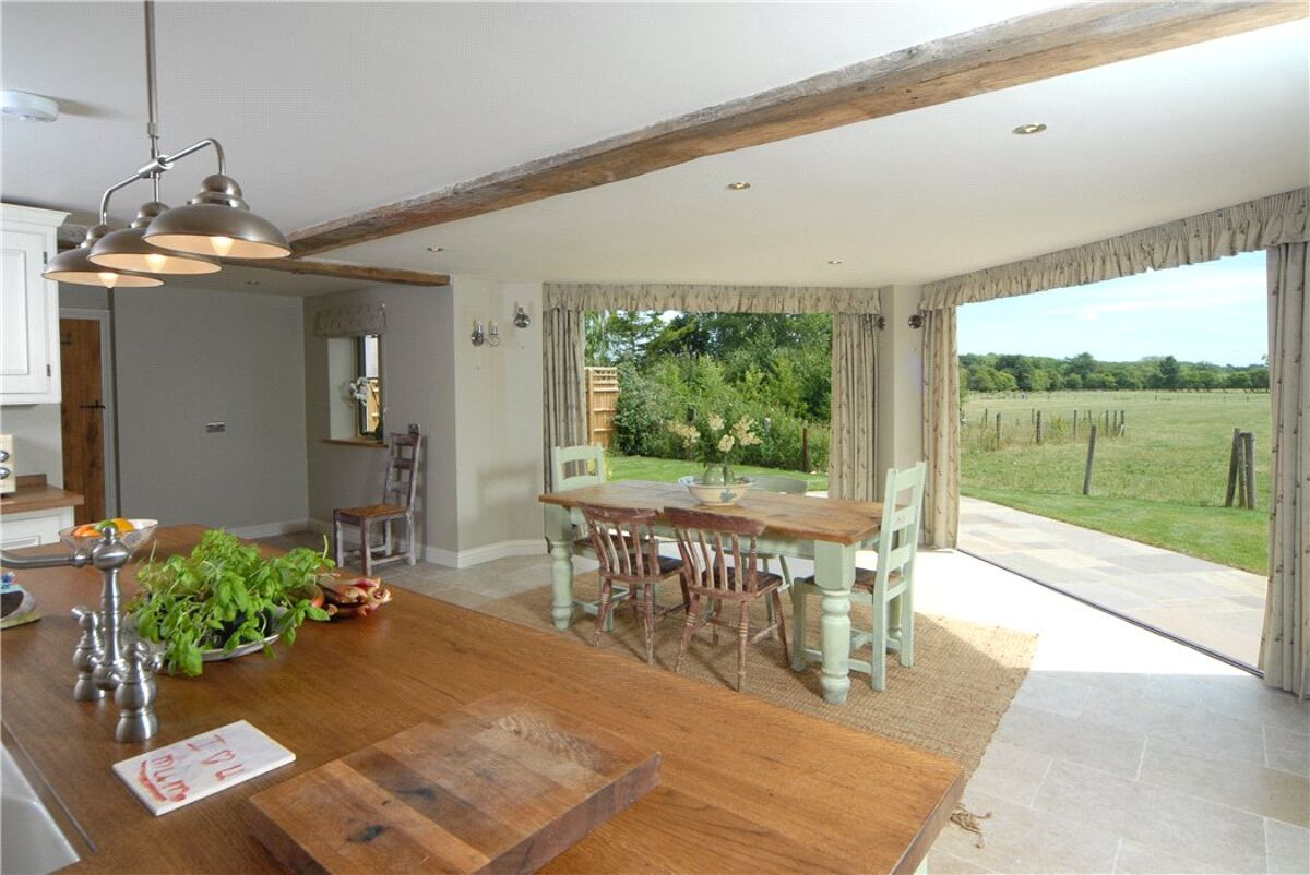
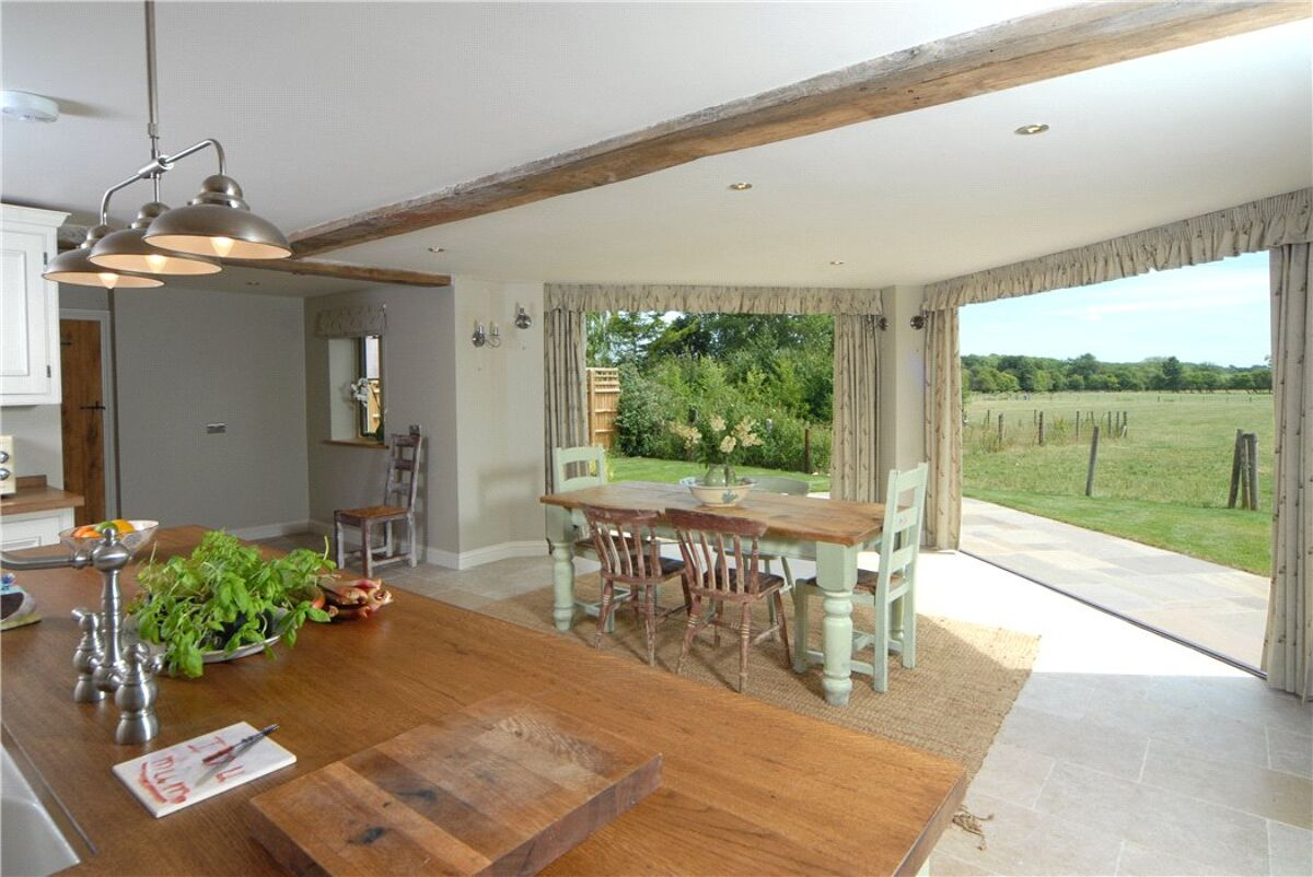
+ pen [200,723,279,764]
